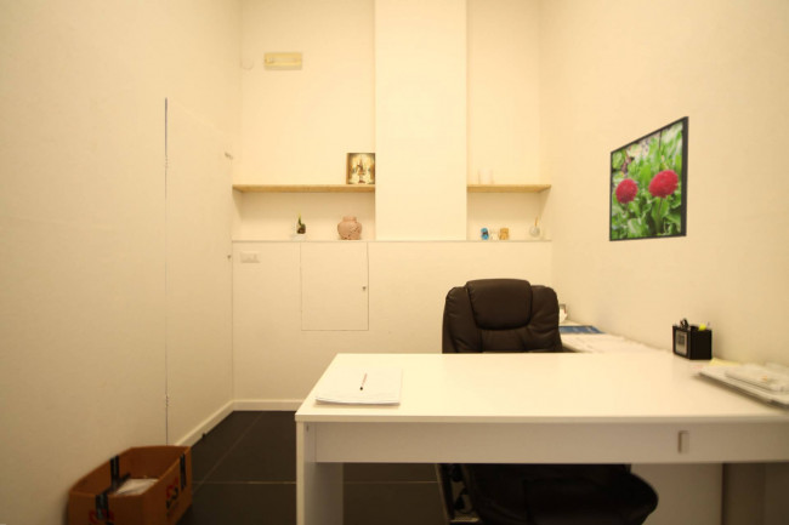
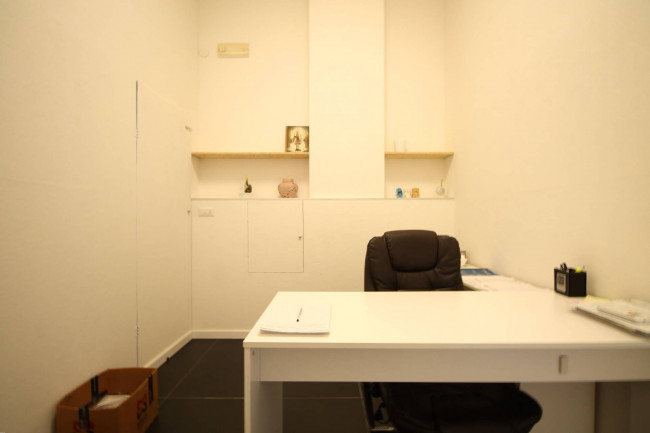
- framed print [608,115,691,242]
